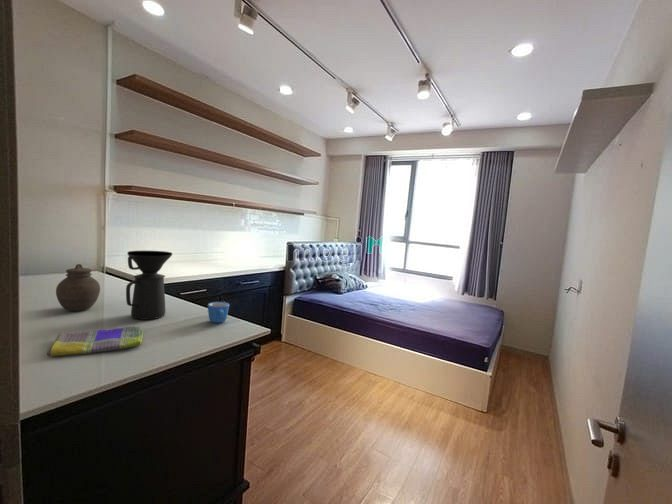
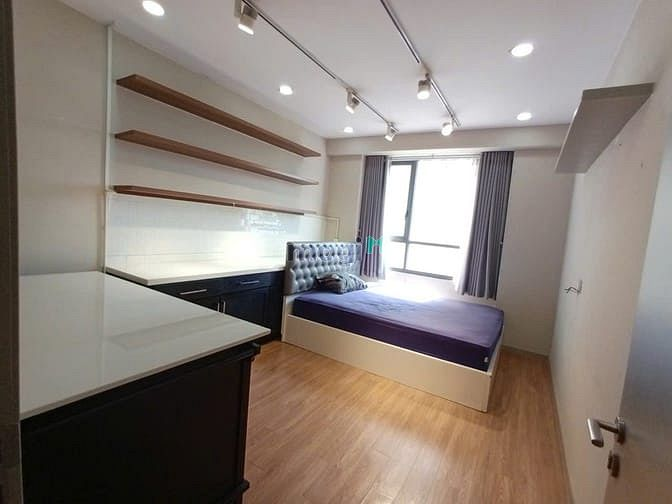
- mug [207,301,230,324]
- coffee maker [125,250,173,321]
- dish towel [46,325,145,358]
- jar [55,263,101,312]
